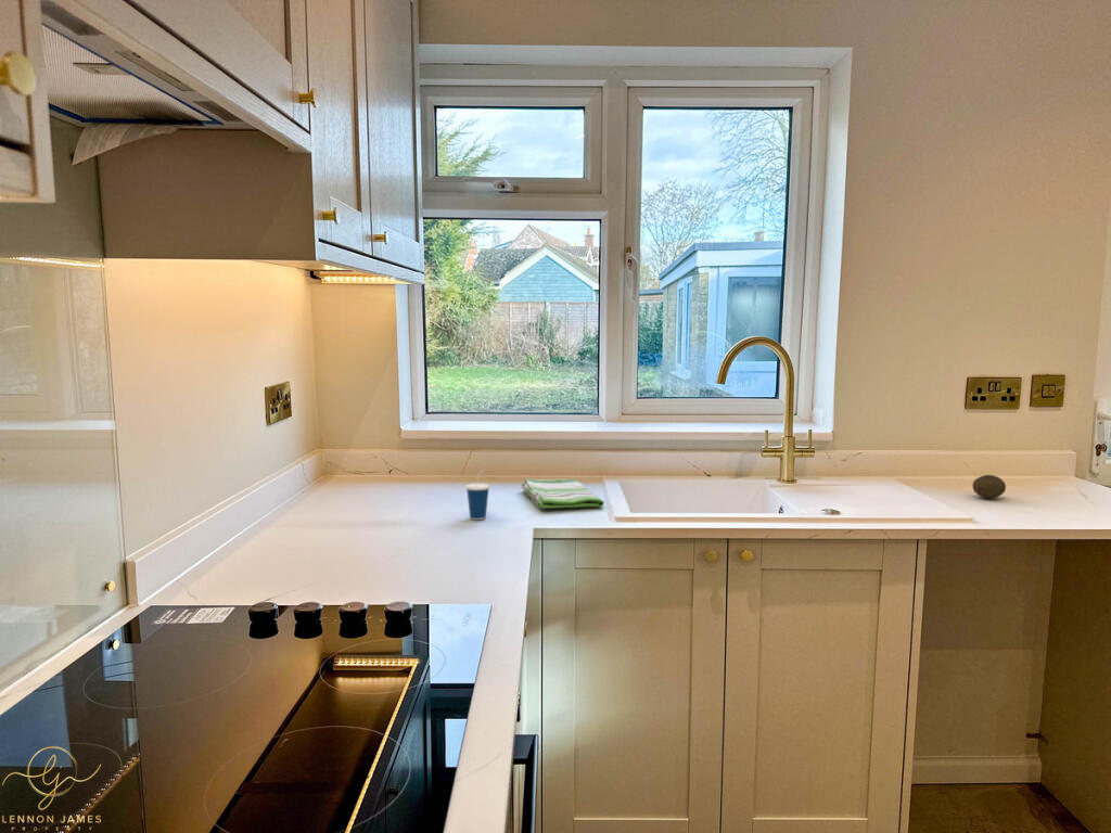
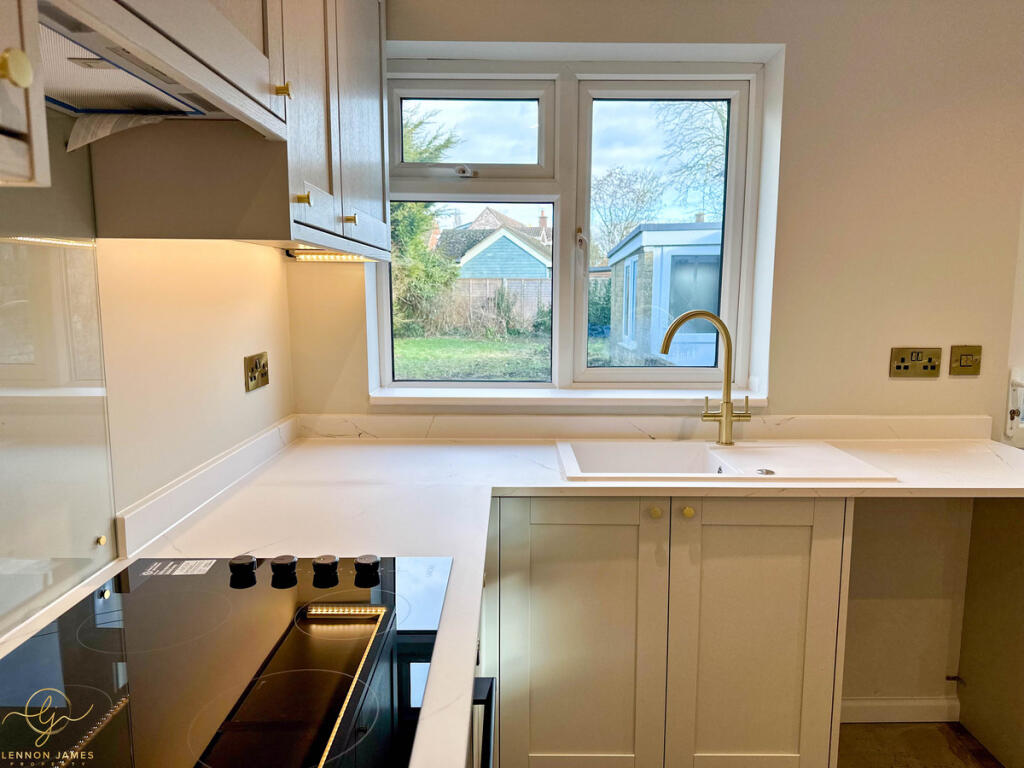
- dish towel [521,478,605,510]
- cup [464,467,490,521]
- fruit [972,474,1007,499]
